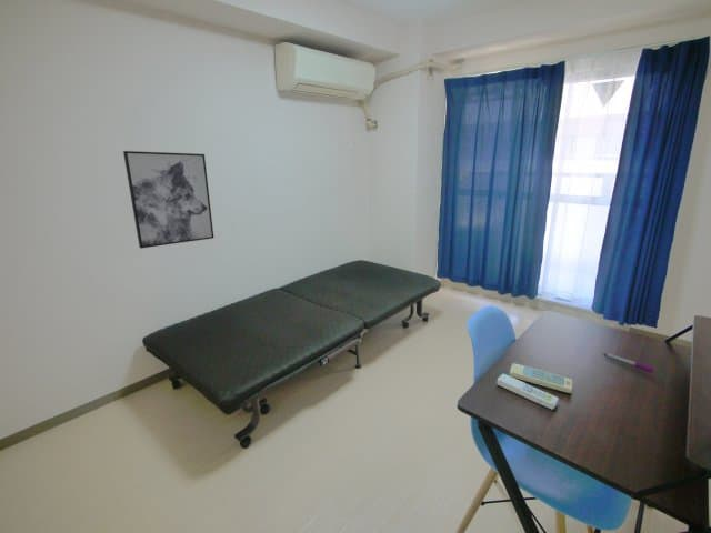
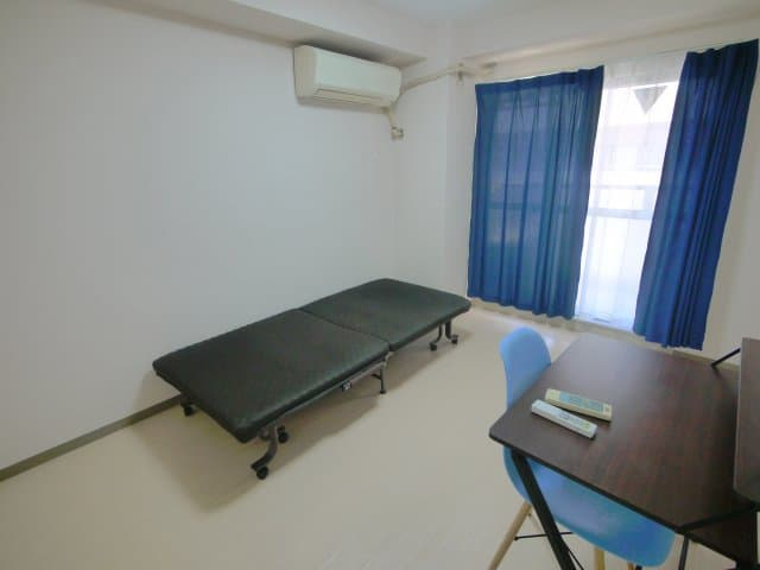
- wall art [122,150,214,249]
- pen [604,352,655,373]
